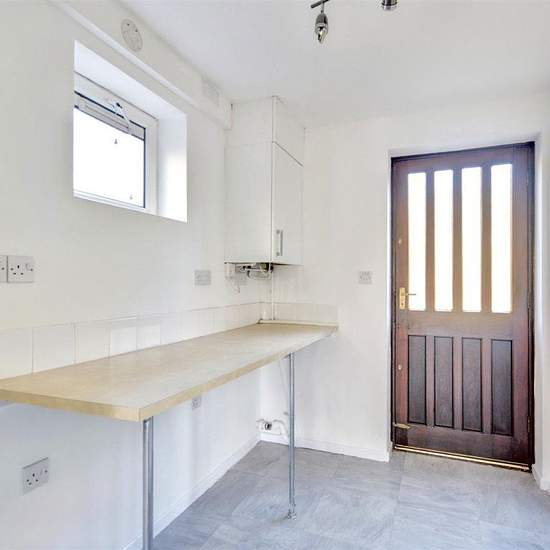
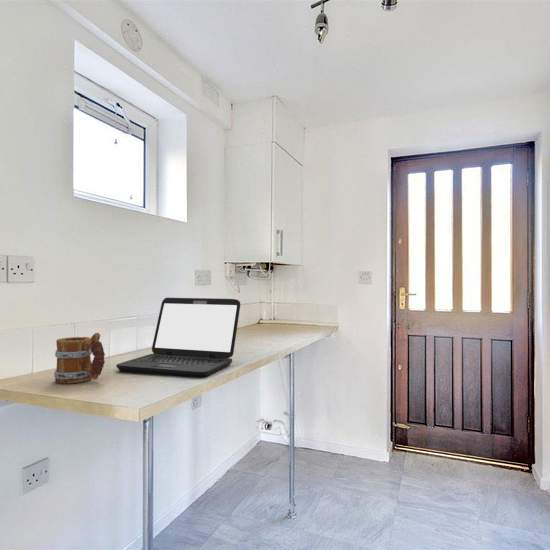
+ mug [53,332,106,385]
+ laptop [115,297,241,379]
